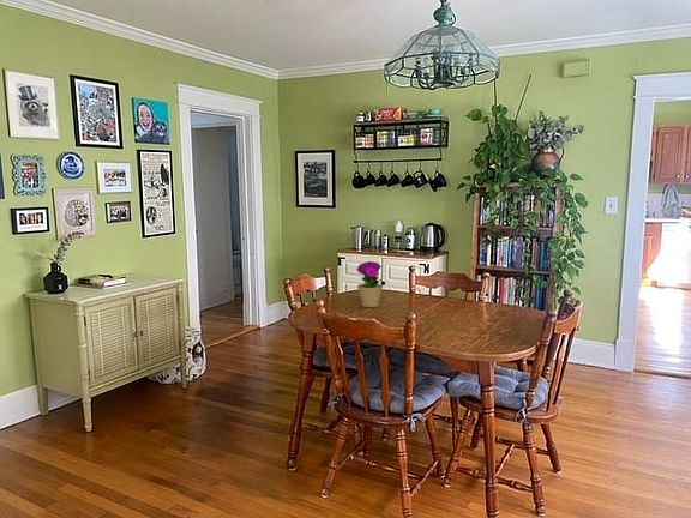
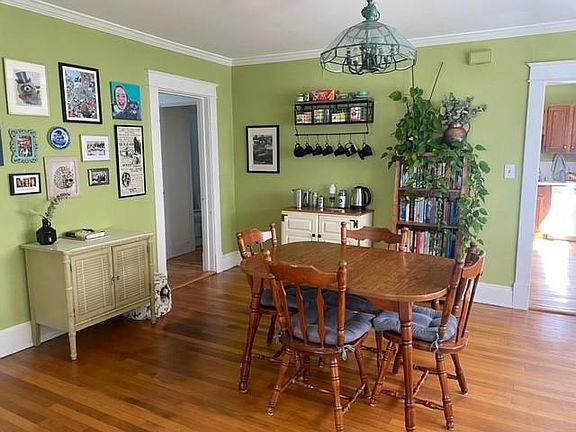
- flower pot [355,260,384,308]
